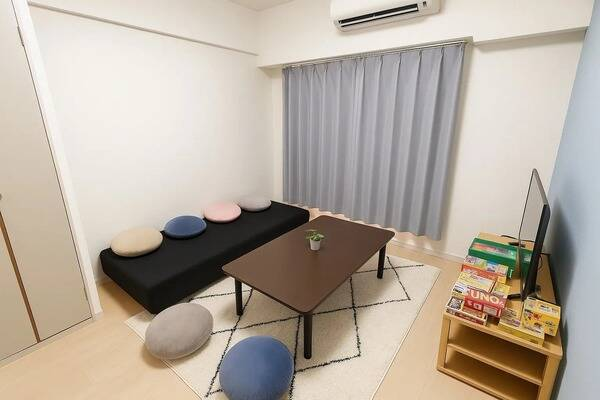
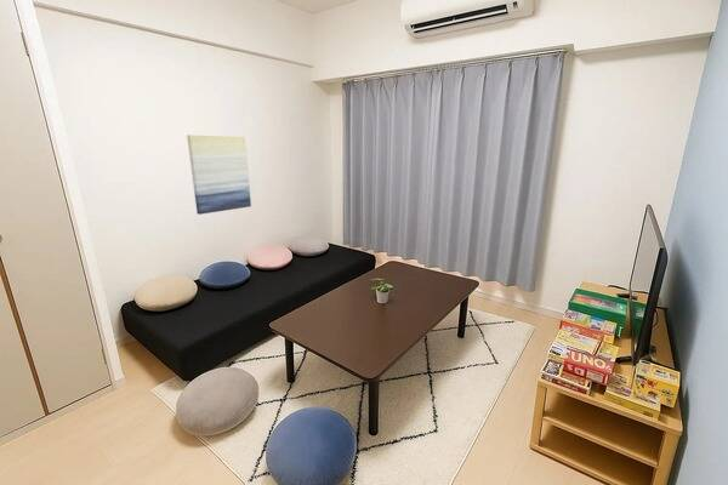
+ wall art [186,133,252,216]
